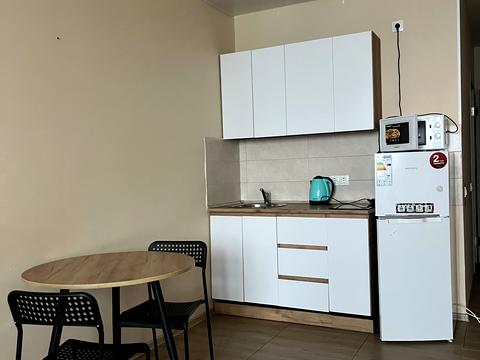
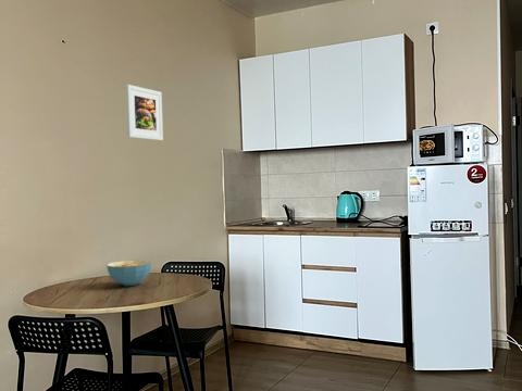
+ cereal bowl [105,260,152,287]
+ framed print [124,84,164,141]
